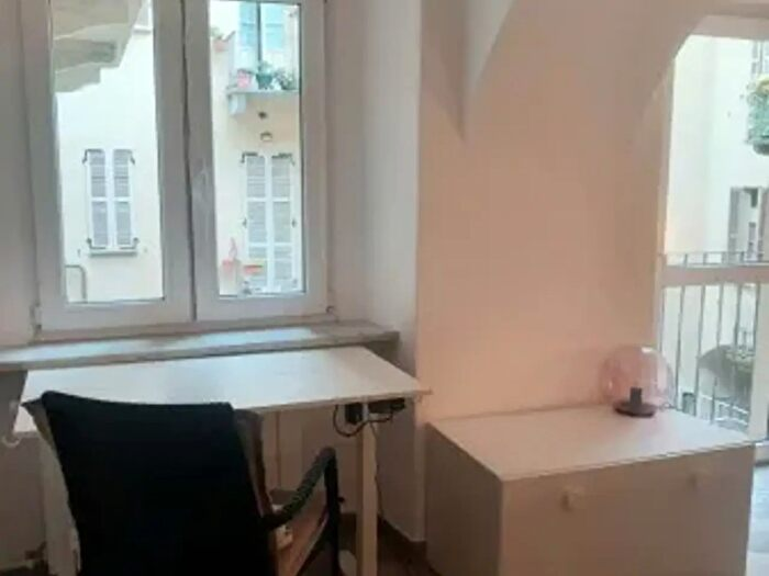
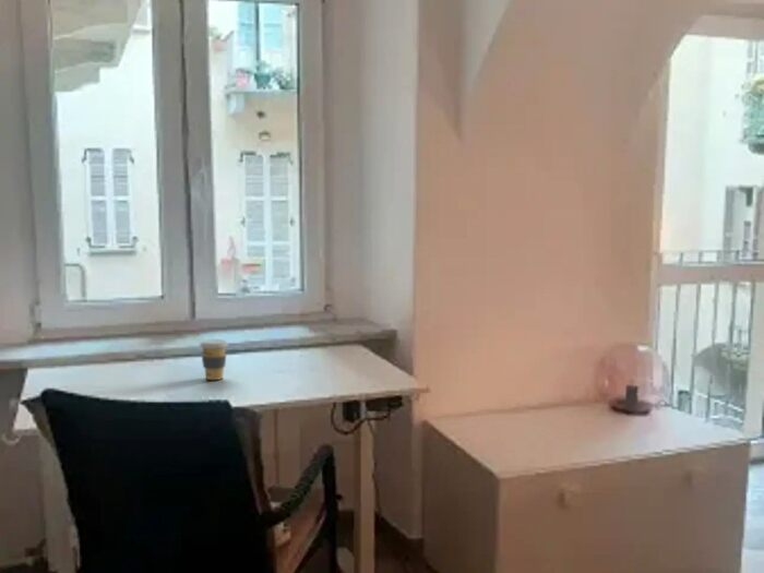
+ coffee cup [199,338,229,381]
